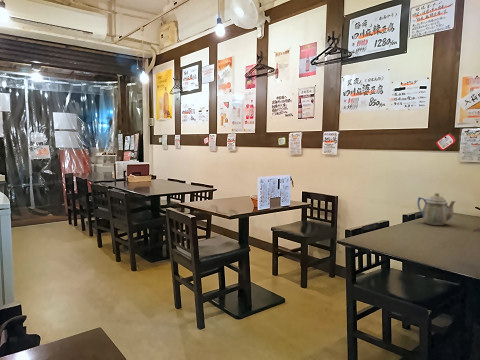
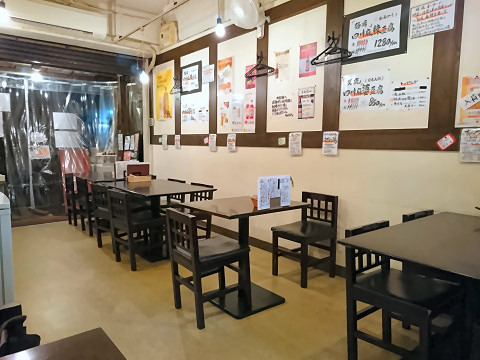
- teapot [416,192,457,226]
